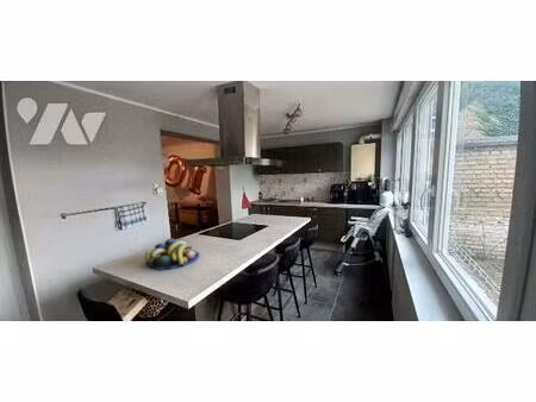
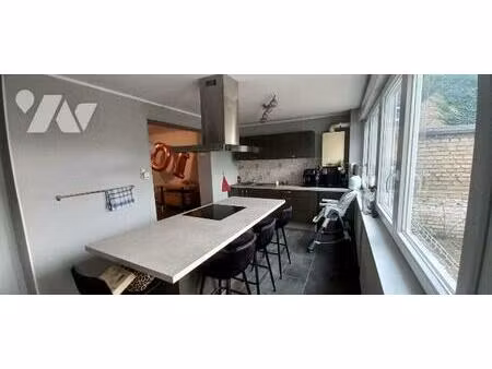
- fruit bowl [144,238,200,271]
